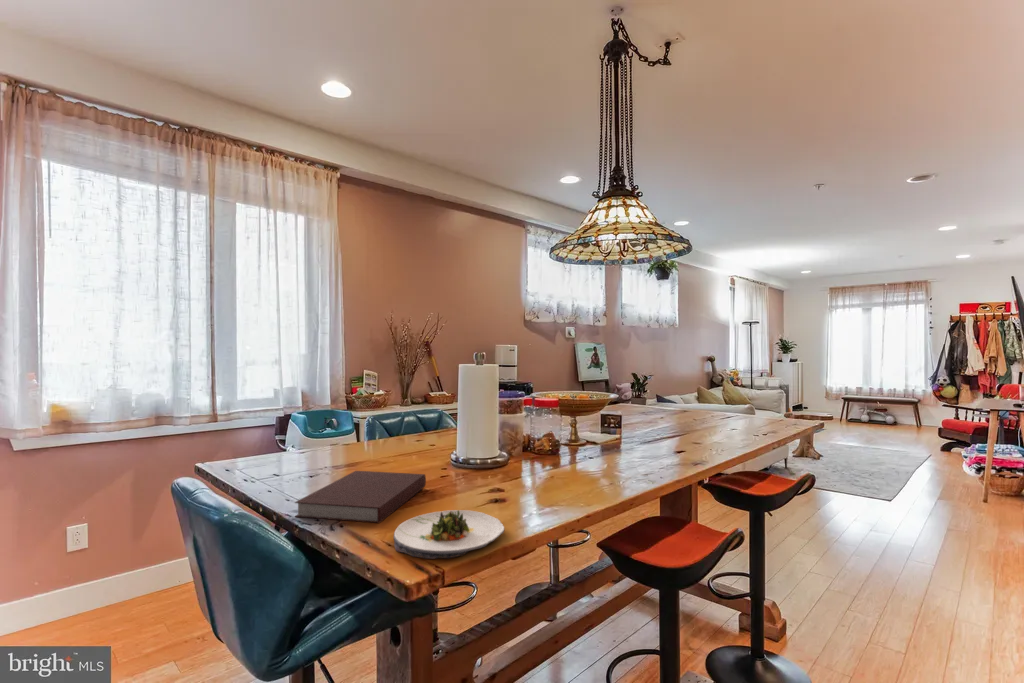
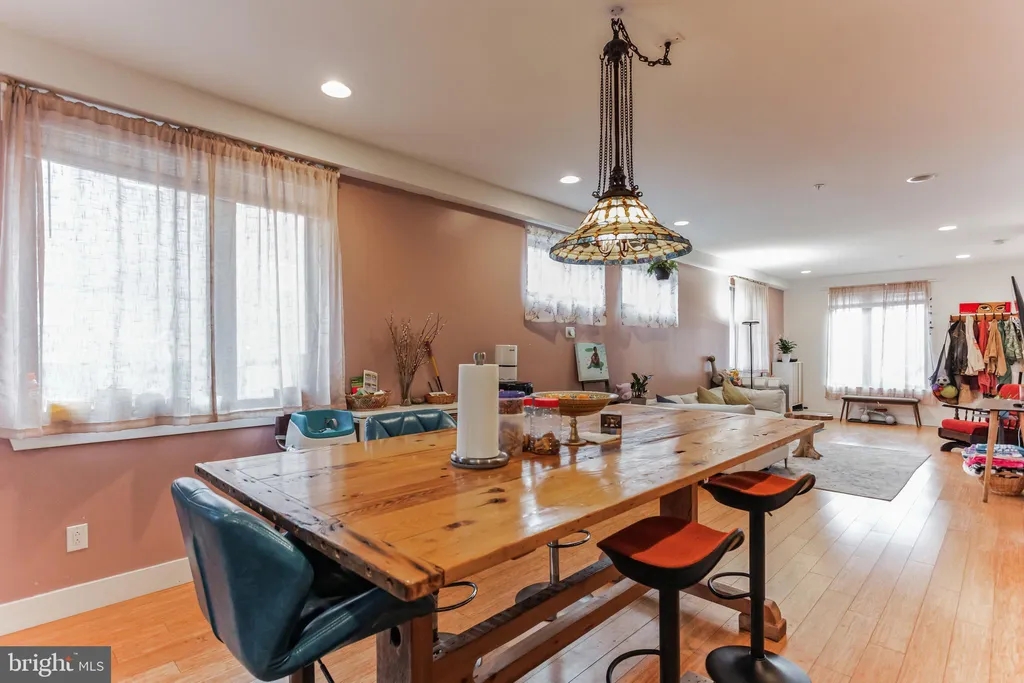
- salad plate [393,509,505,560]
- notebook [294,470,427,524]
